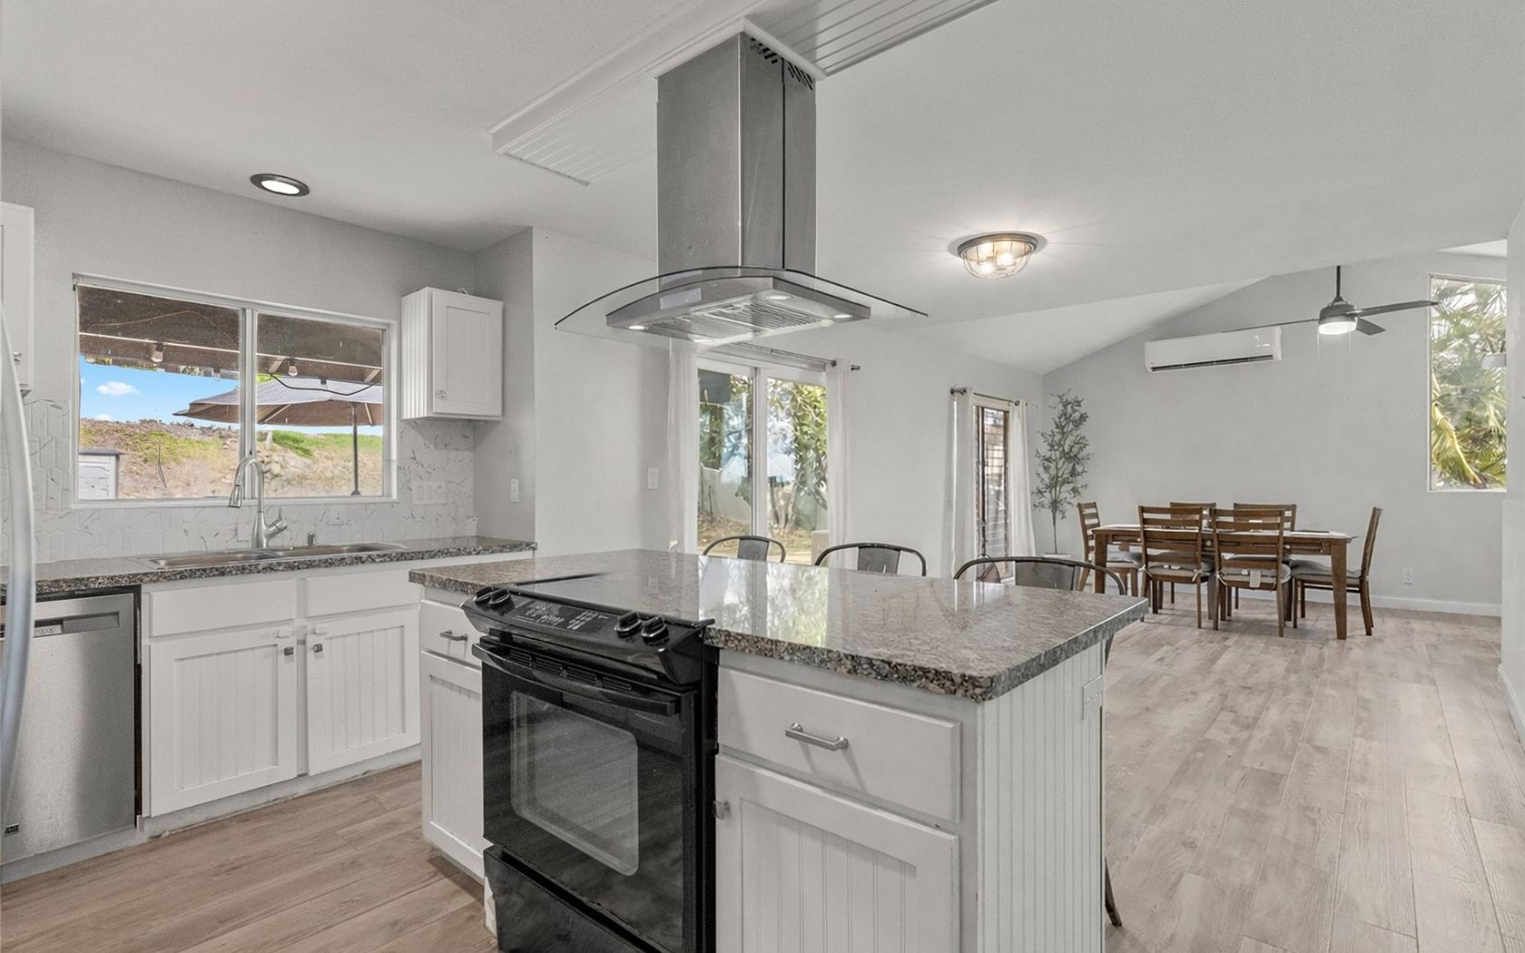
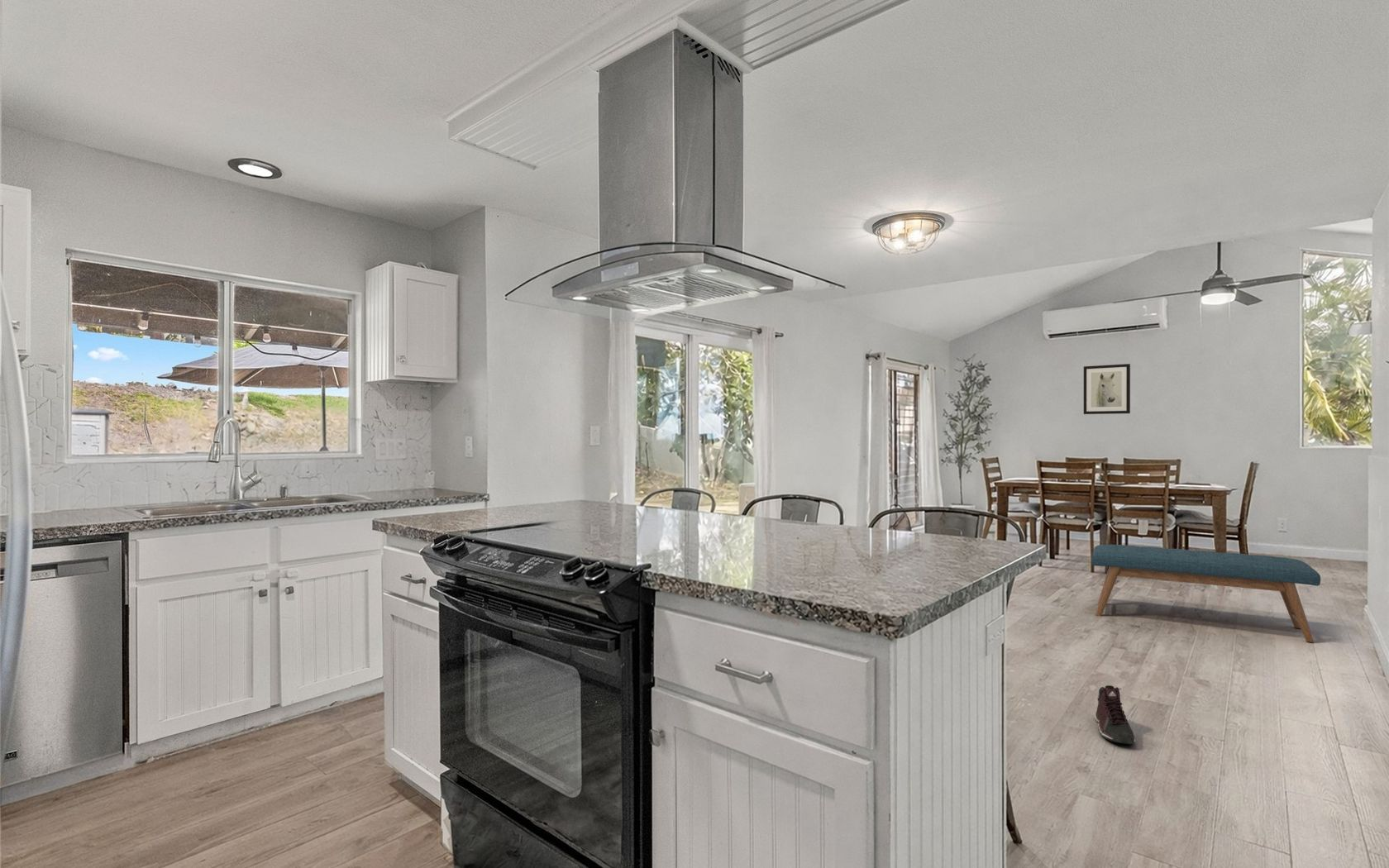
+ bench [1091,544,1321,643]
+ wall art [1083,363,1131,415]
+ sneaker [1094,684,1136,745]
